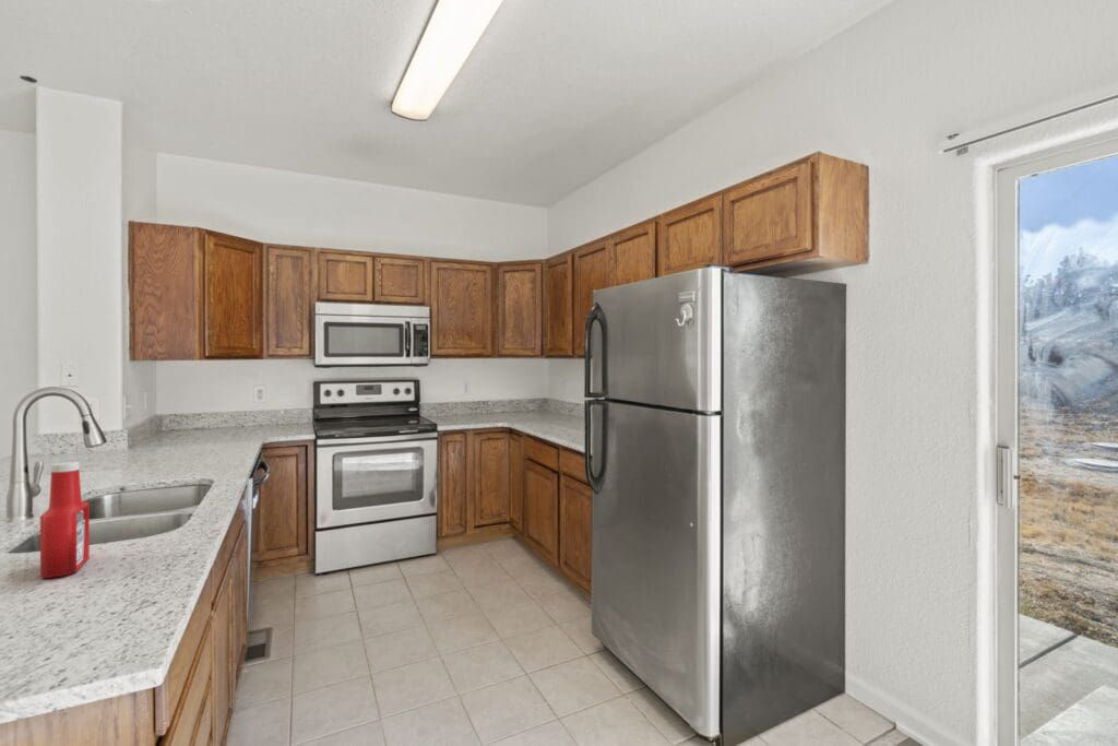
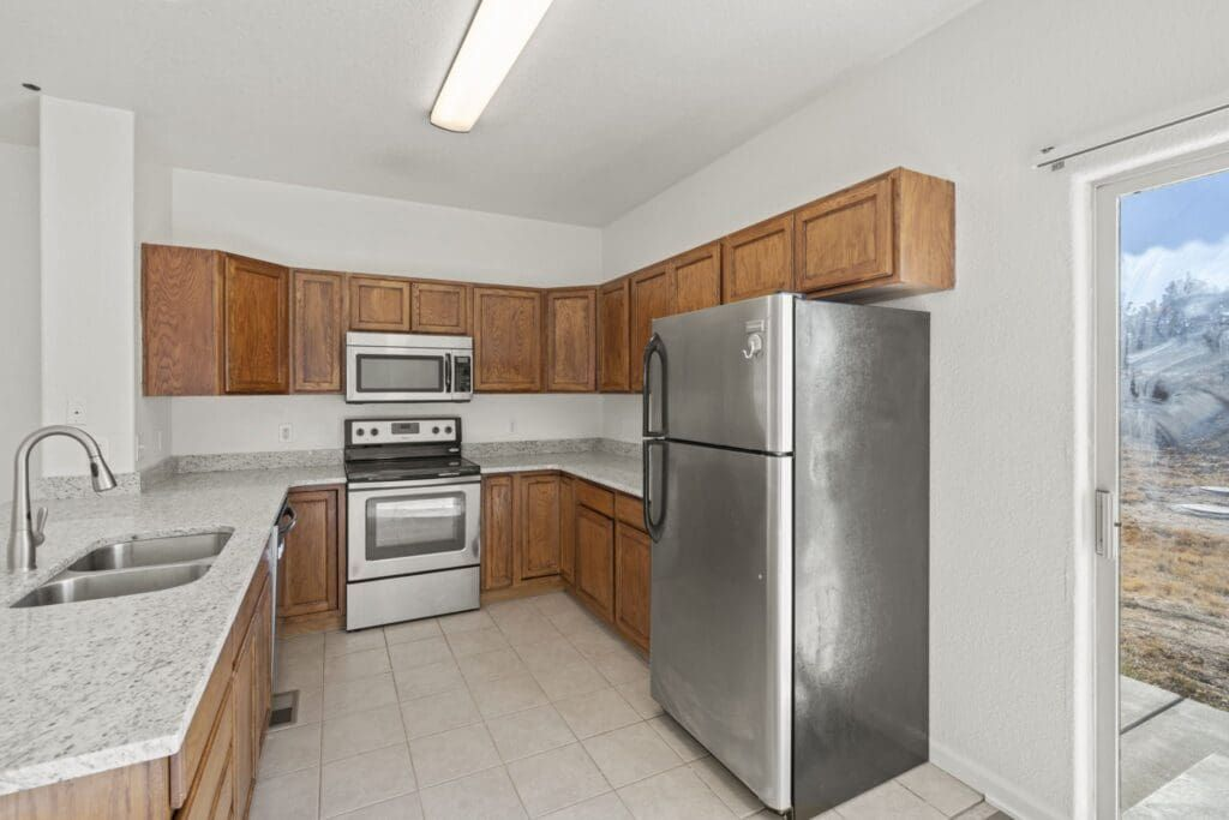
- soap bottle [39,461,91,579]
